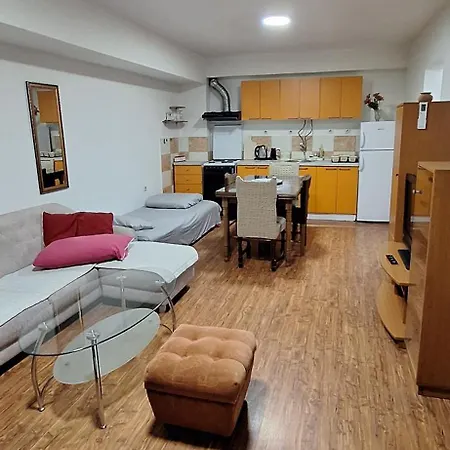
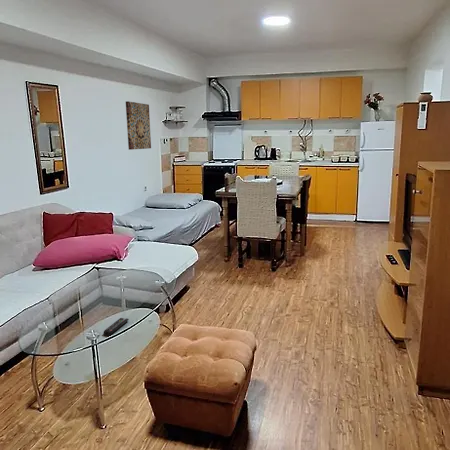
+ wall art [125,100,152,151]
+ remote control [102,317,130,337]
